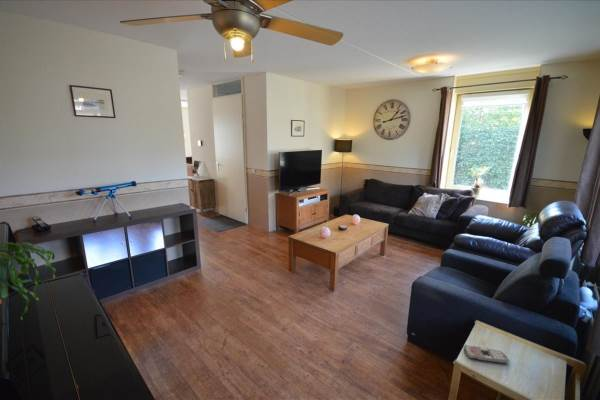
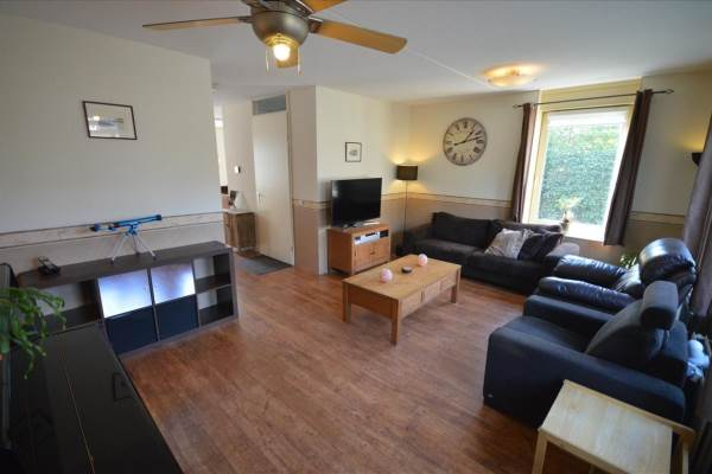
- remote control [463,344,510,365]
